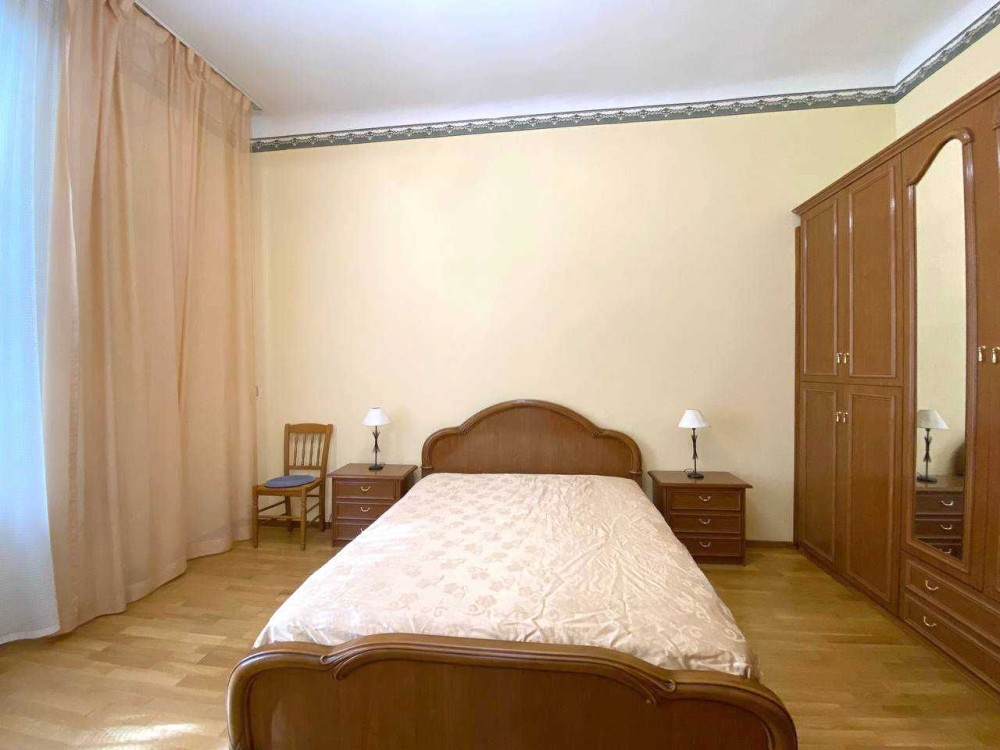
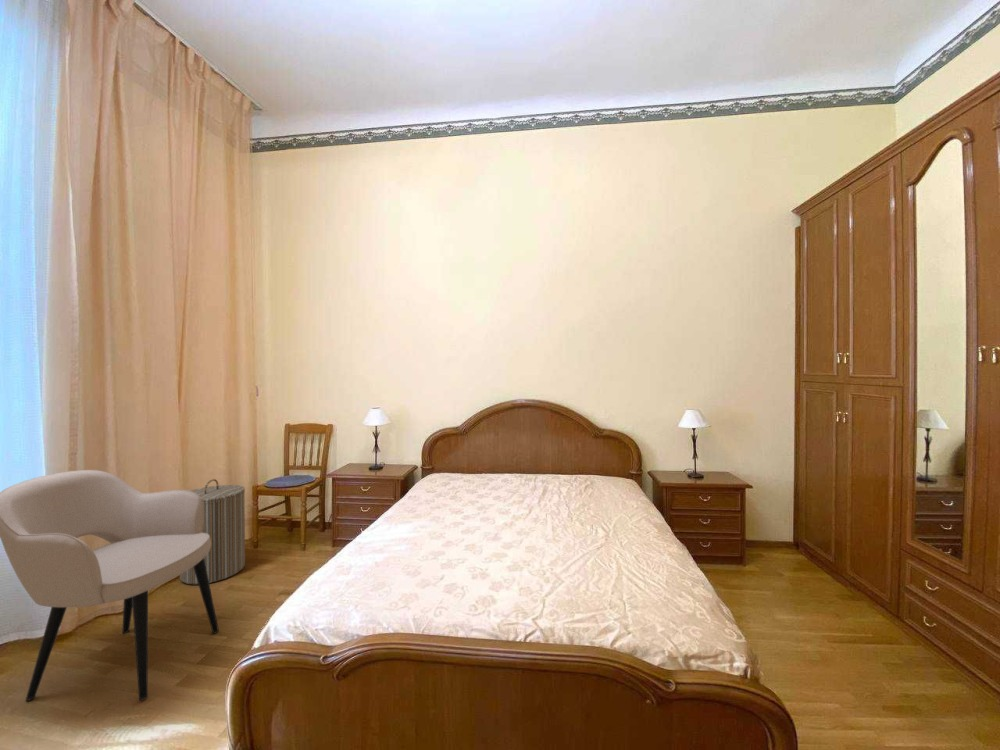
+ laundry hamper [179,478,246,585]
+ armchair [0,469,220,702]
